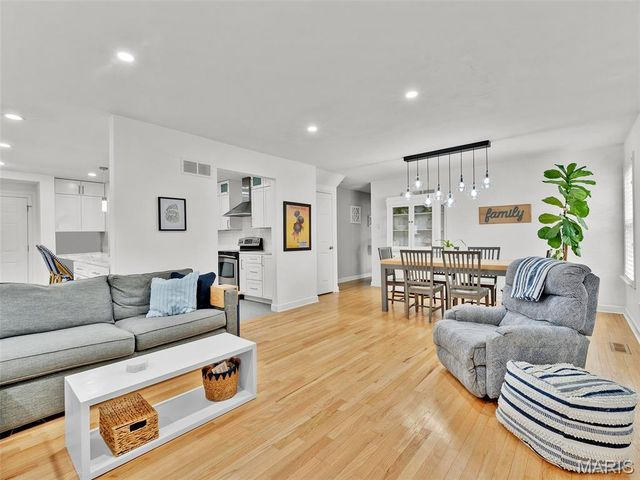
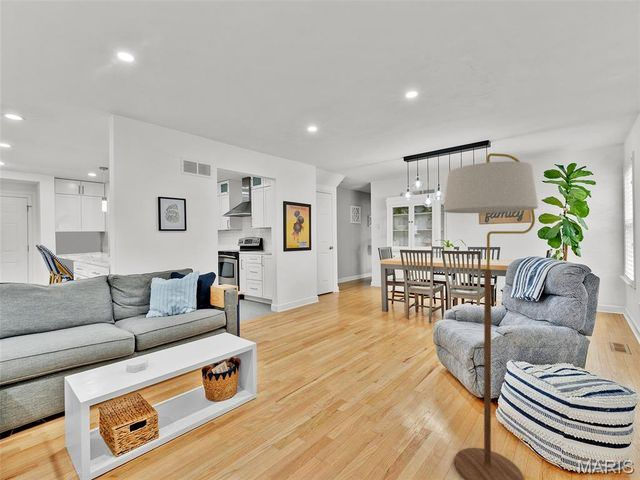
+ floor lamp [442,152,539,480]
